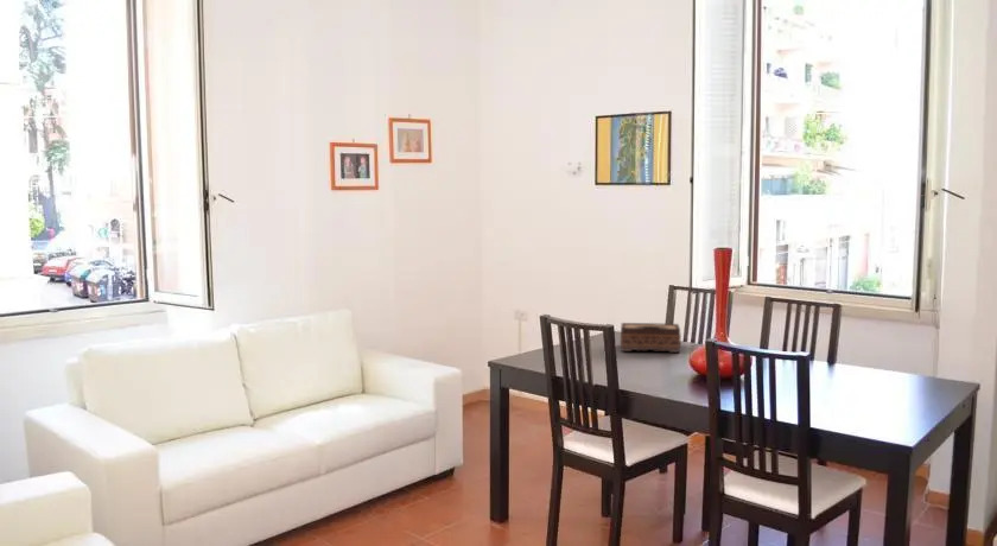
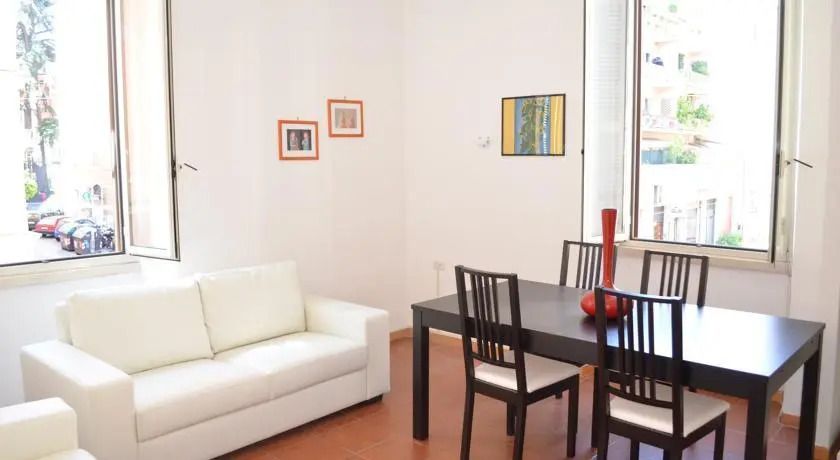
- tissue box [620,322,682,354]
